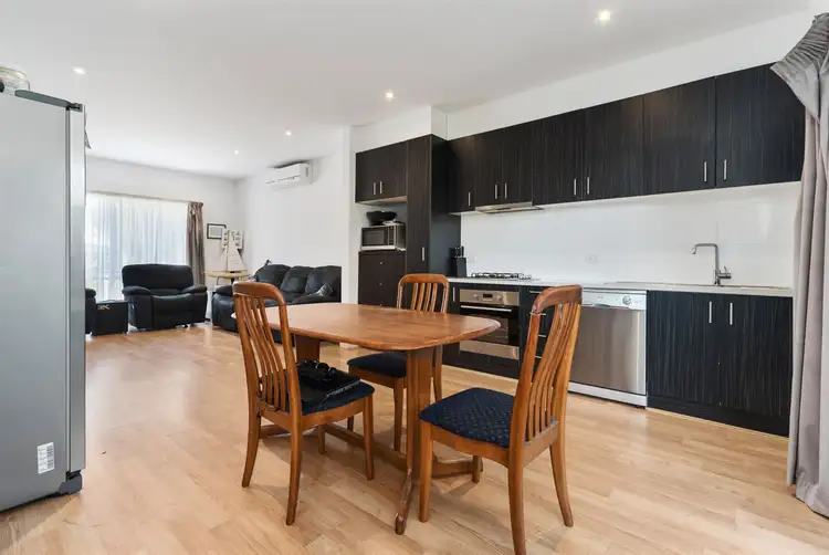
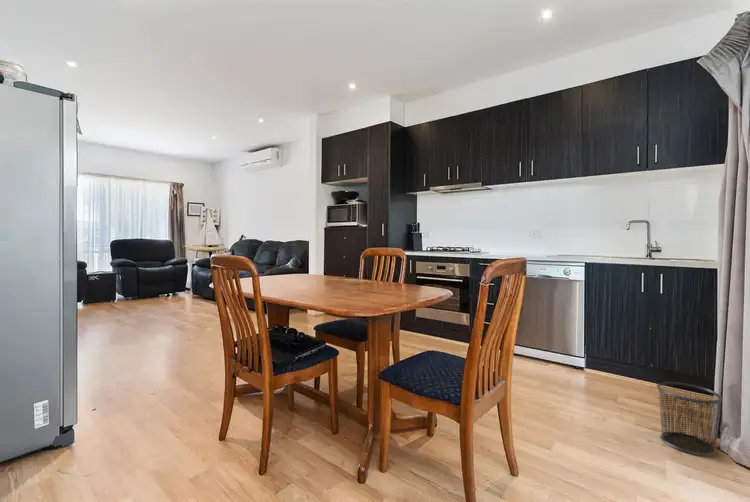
+ waste bin [656,381,724,457]
